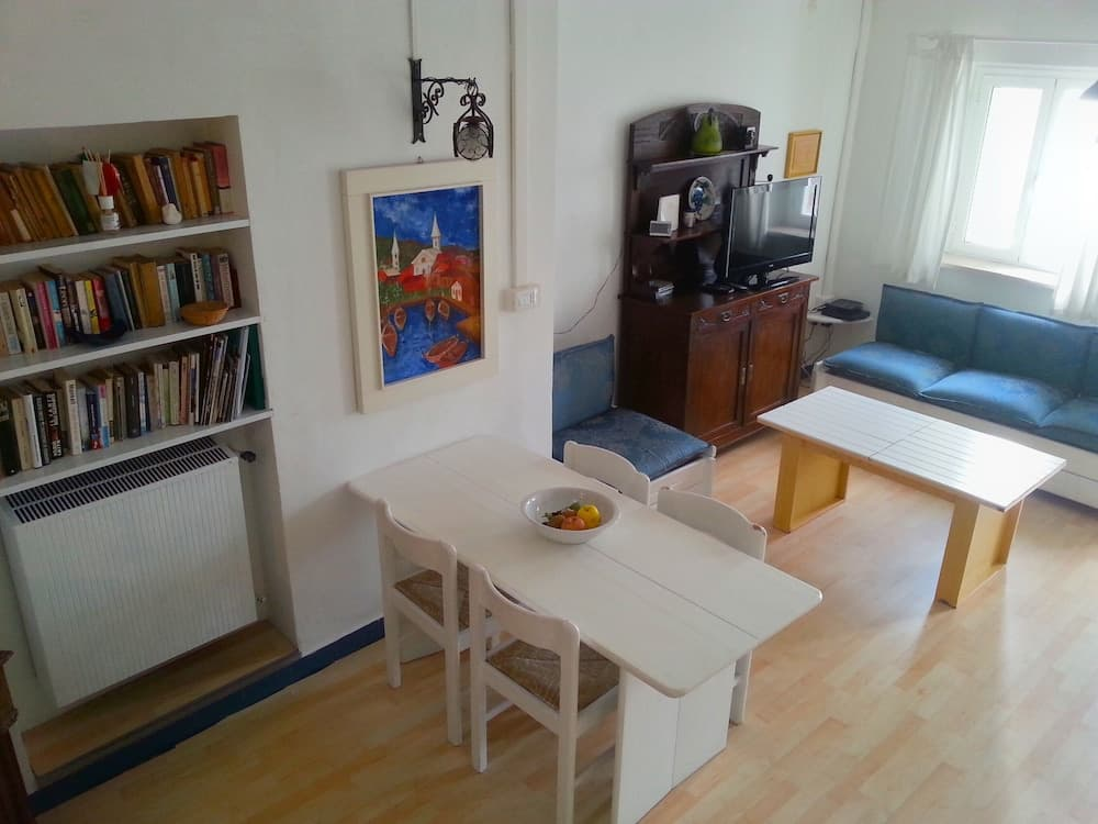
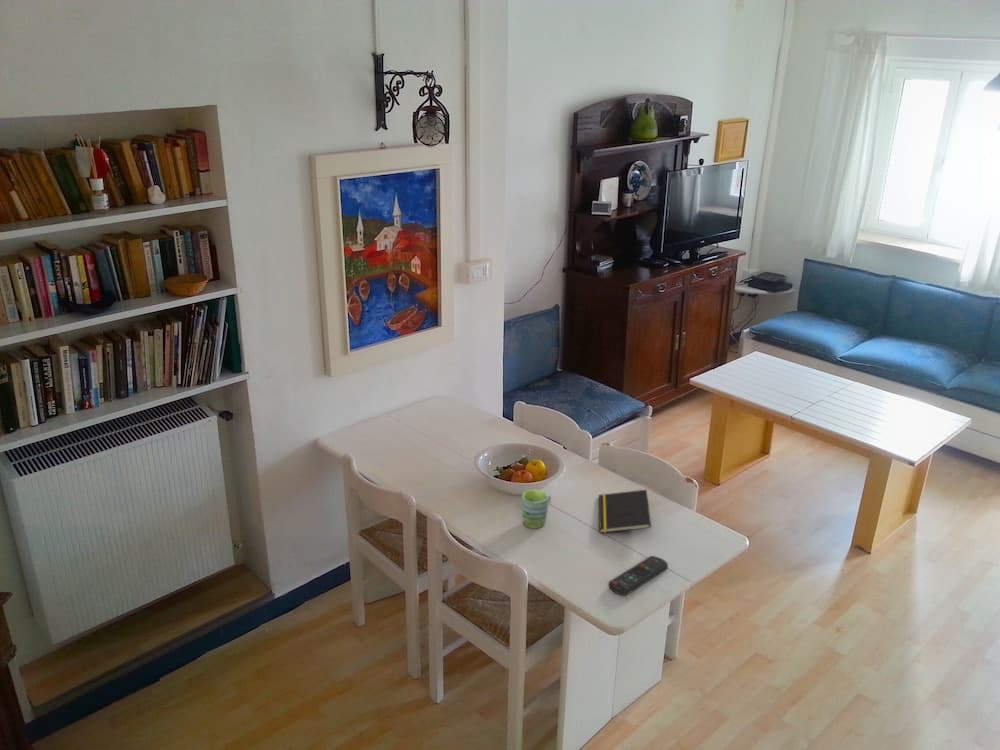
+ remote control [608,555,669,596]
+ mug [521,488,552,529]
+ notepad [598,489,652,534]
